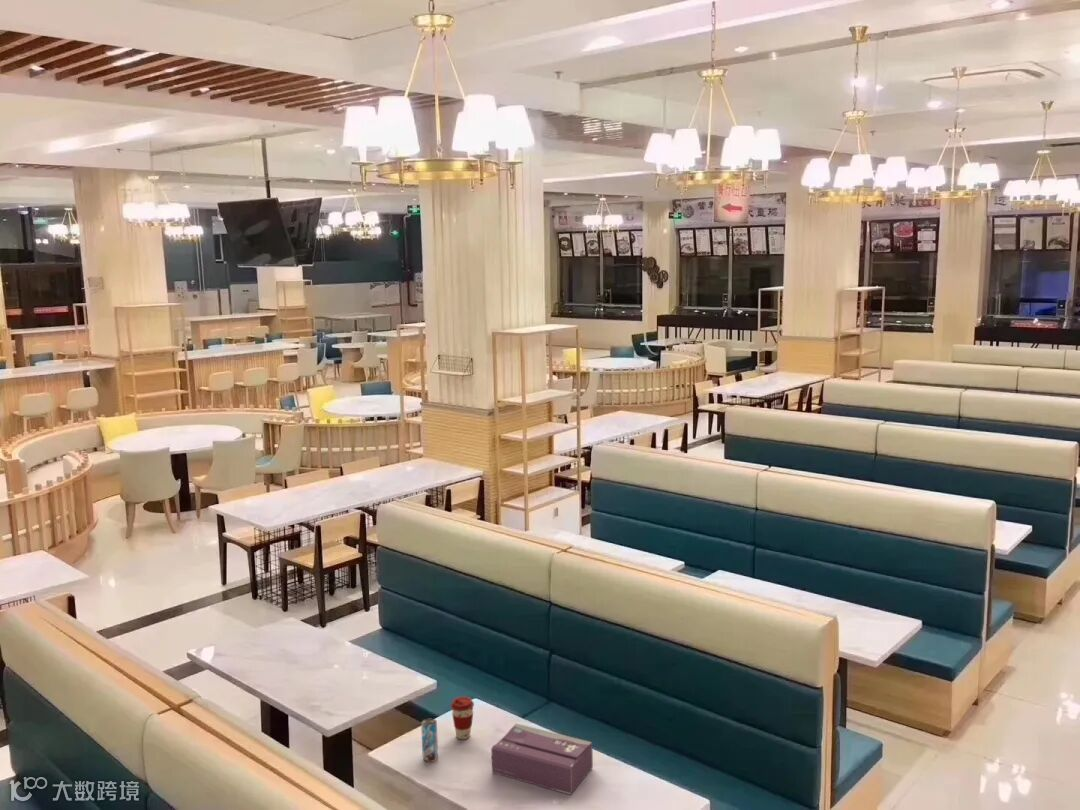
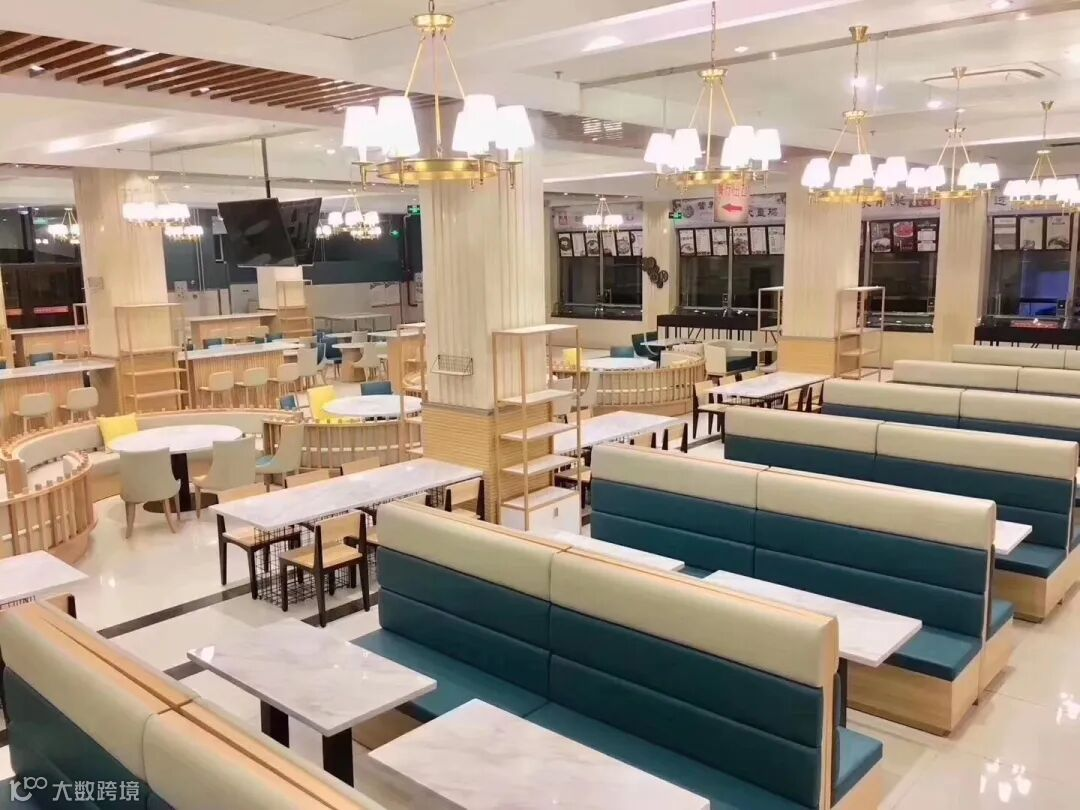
- beverage can [420,718,439,763]
- coffee cup [450,696,475,740]
- tissue box [490,723,594,795]
